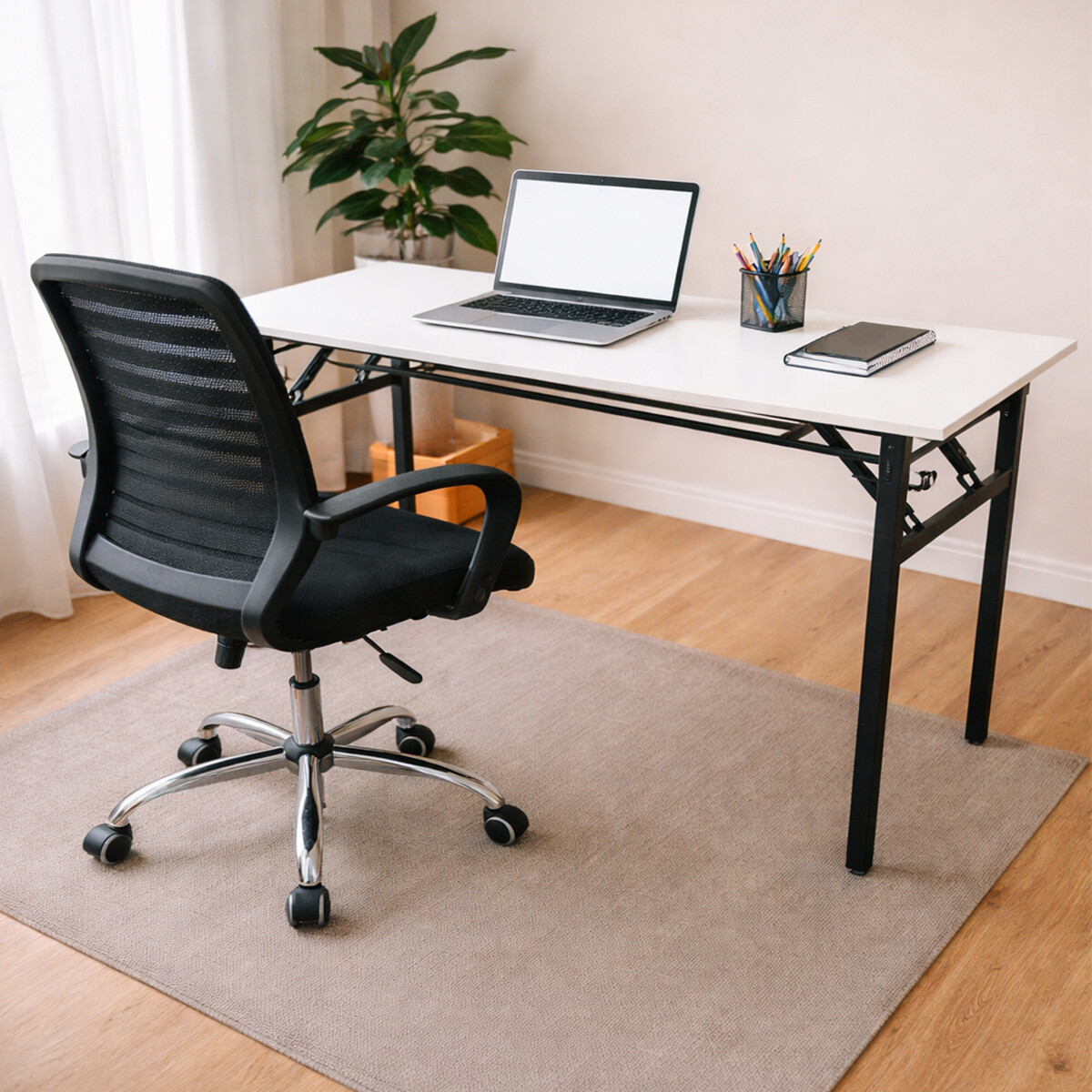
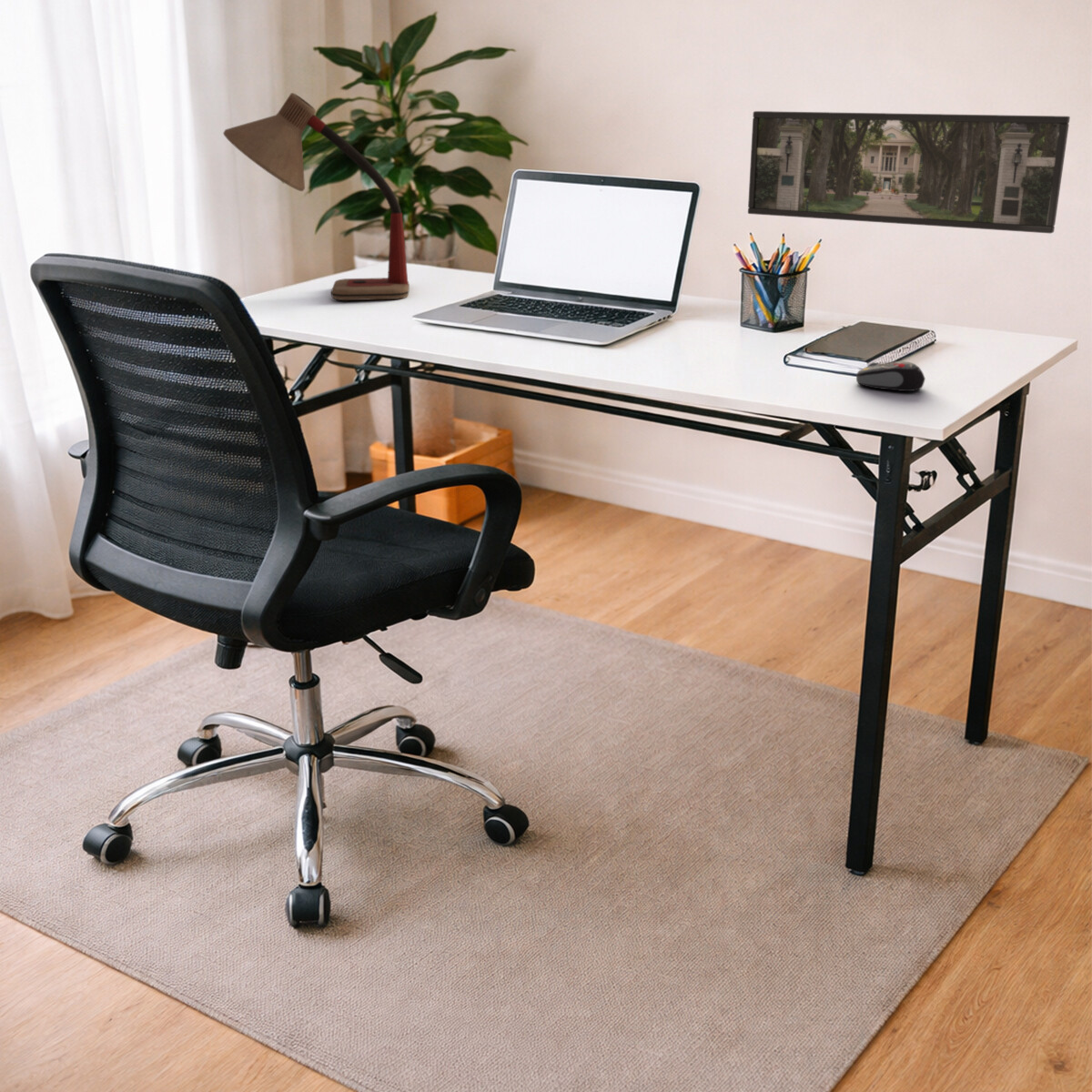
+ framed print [747,110,1071,234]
+ desk lamp [222,92,410,301]
+ computer mouse [855,360,926,392]
